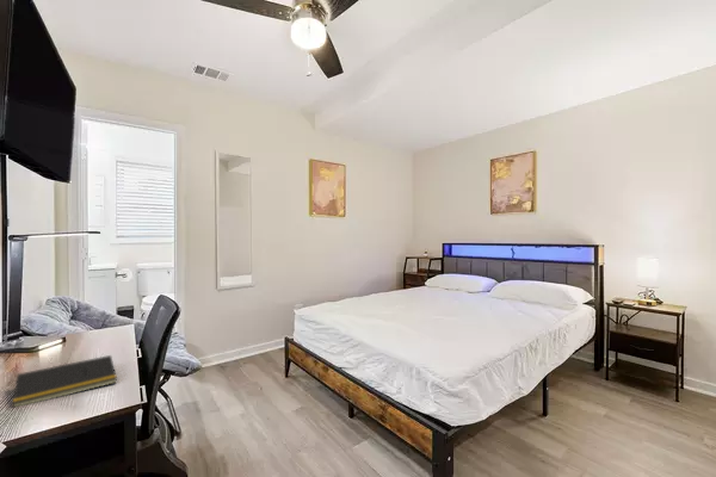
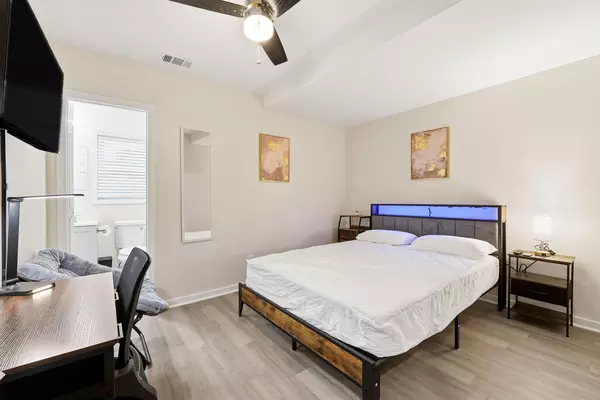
- notepad [12,354,118,408]
